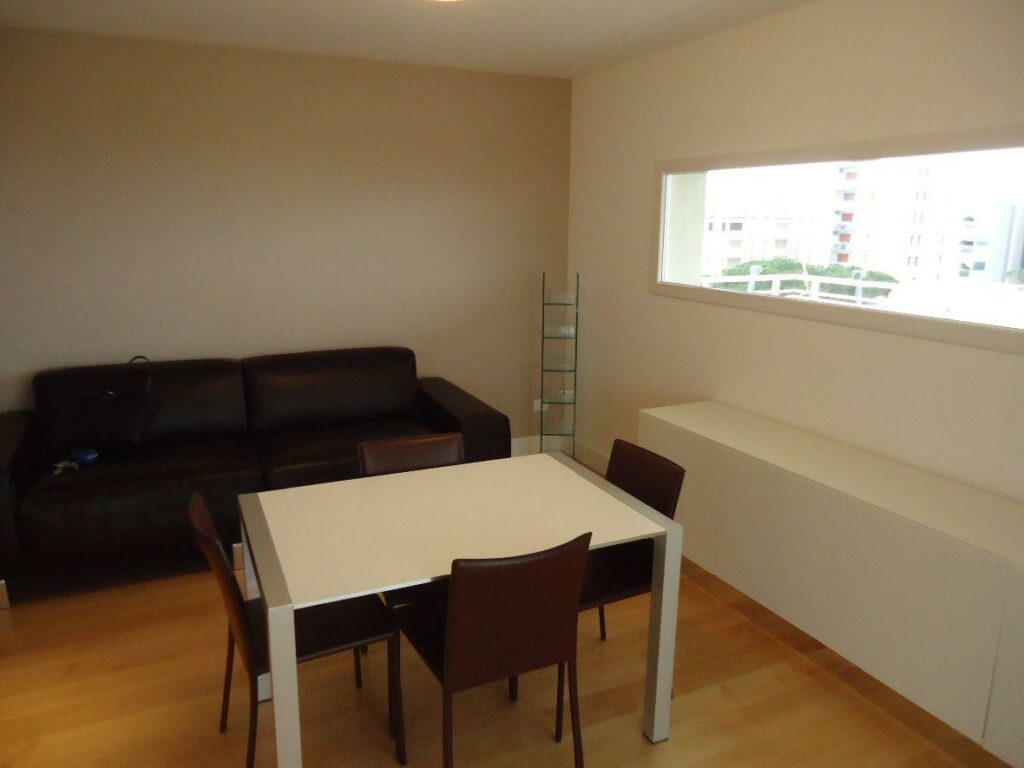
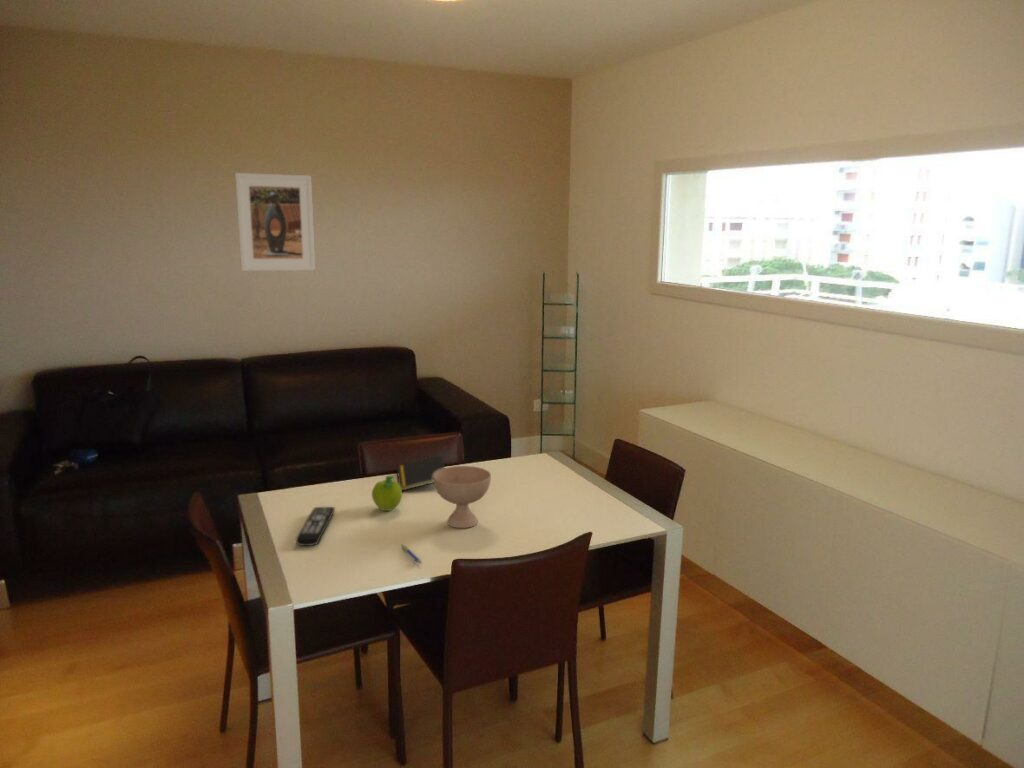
+ remote control [295,506,336,547]
+ notepad [396,455,446,491]
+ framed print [234,172,316,272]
+ fruit [371,475,403,512]
+ pen [400,543,422,565]
+ bowl [433,465,492,529]
